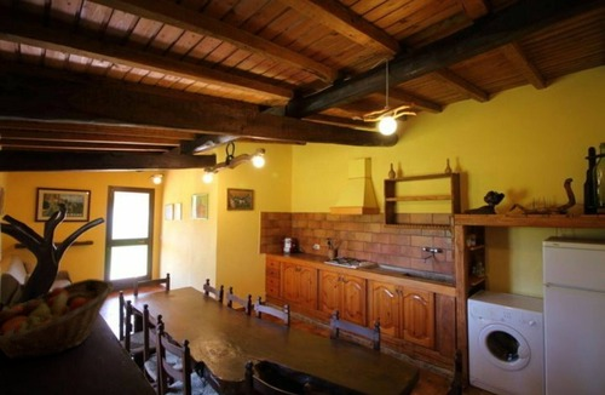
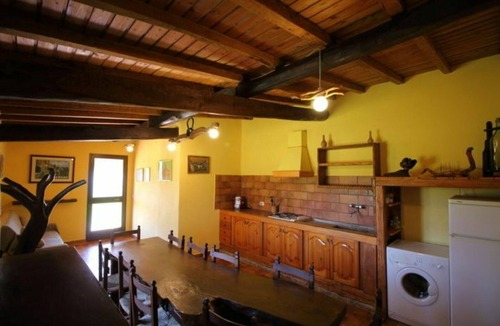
- fruit basket [0,277,115,360]
